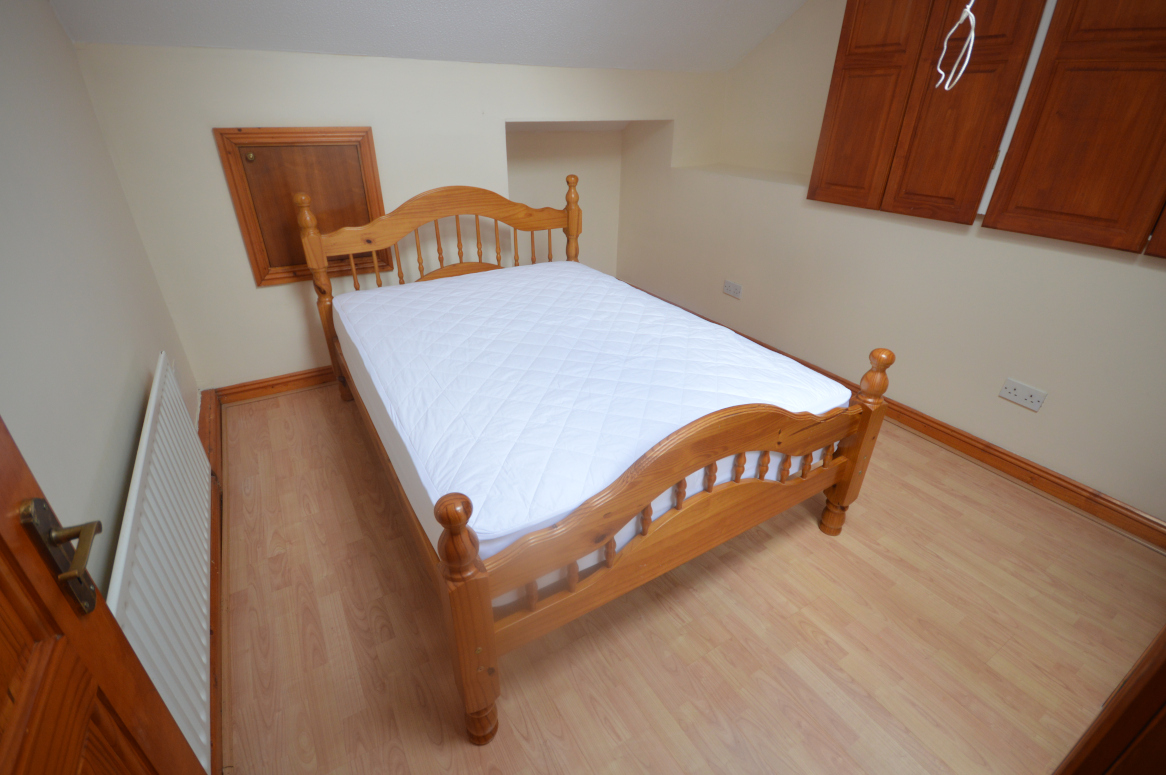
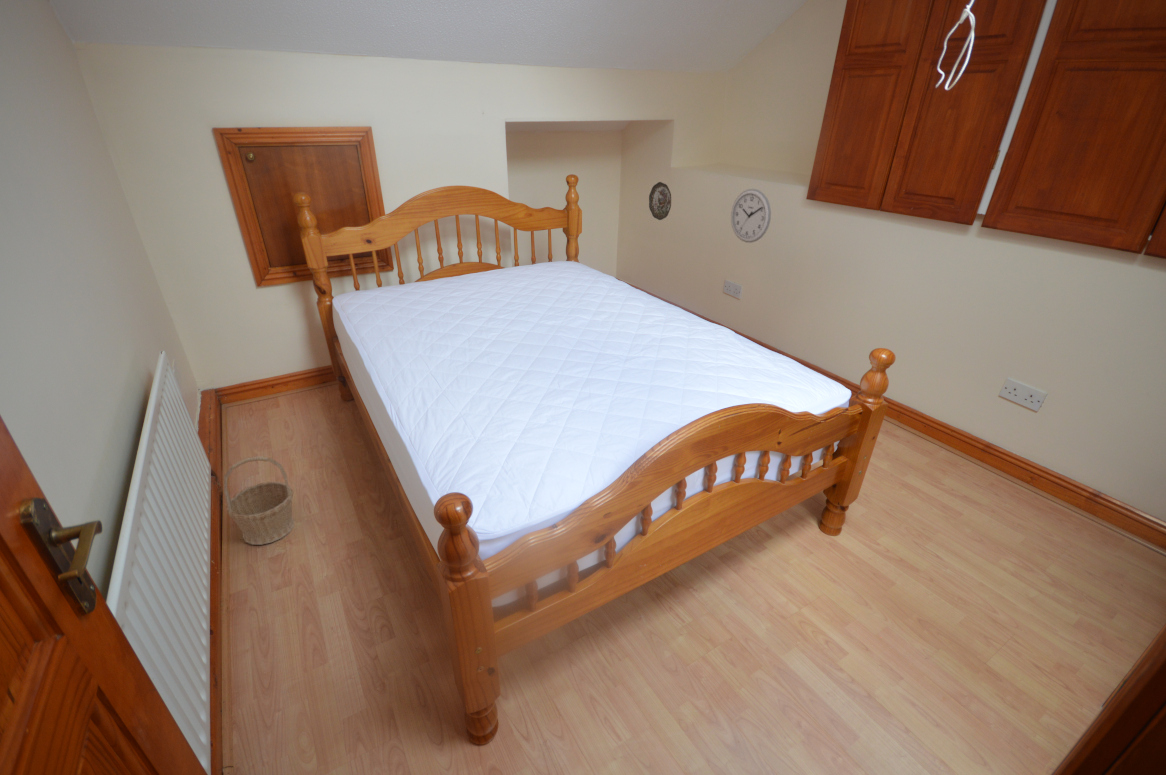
+ basket [223,455,296,546]
+ wall clock [730,188,772,244]
+ decorative plate [648,181,672,221]
